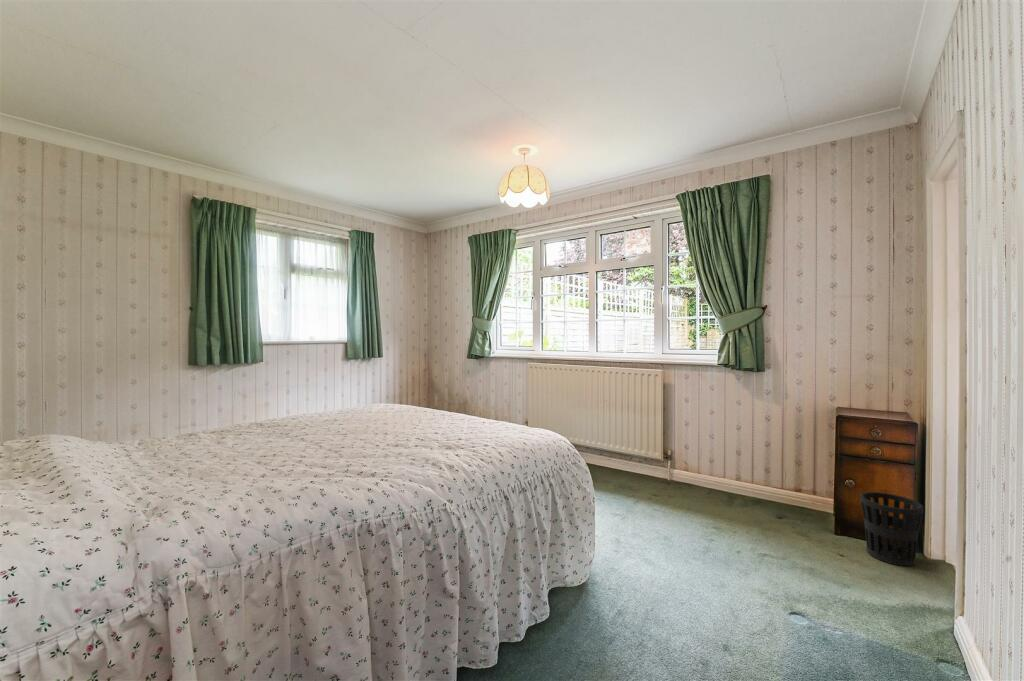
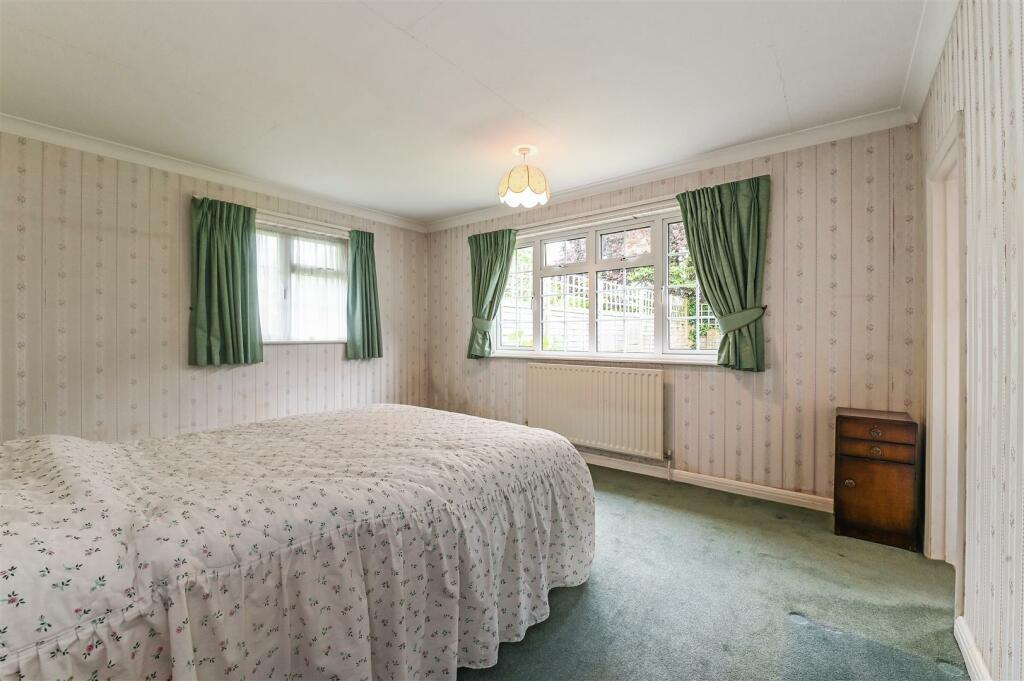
- wastebasket [859,491,924,567]
